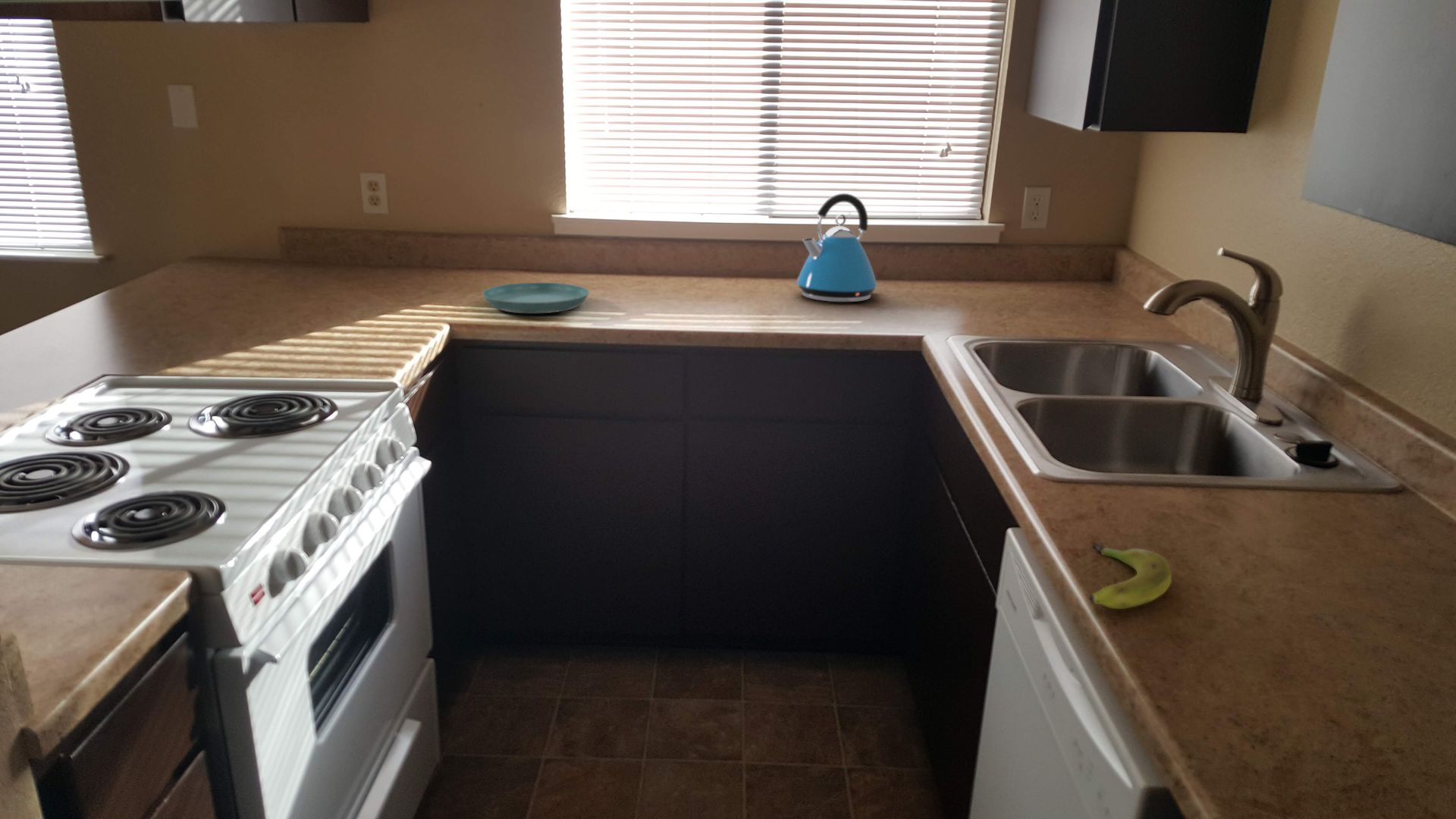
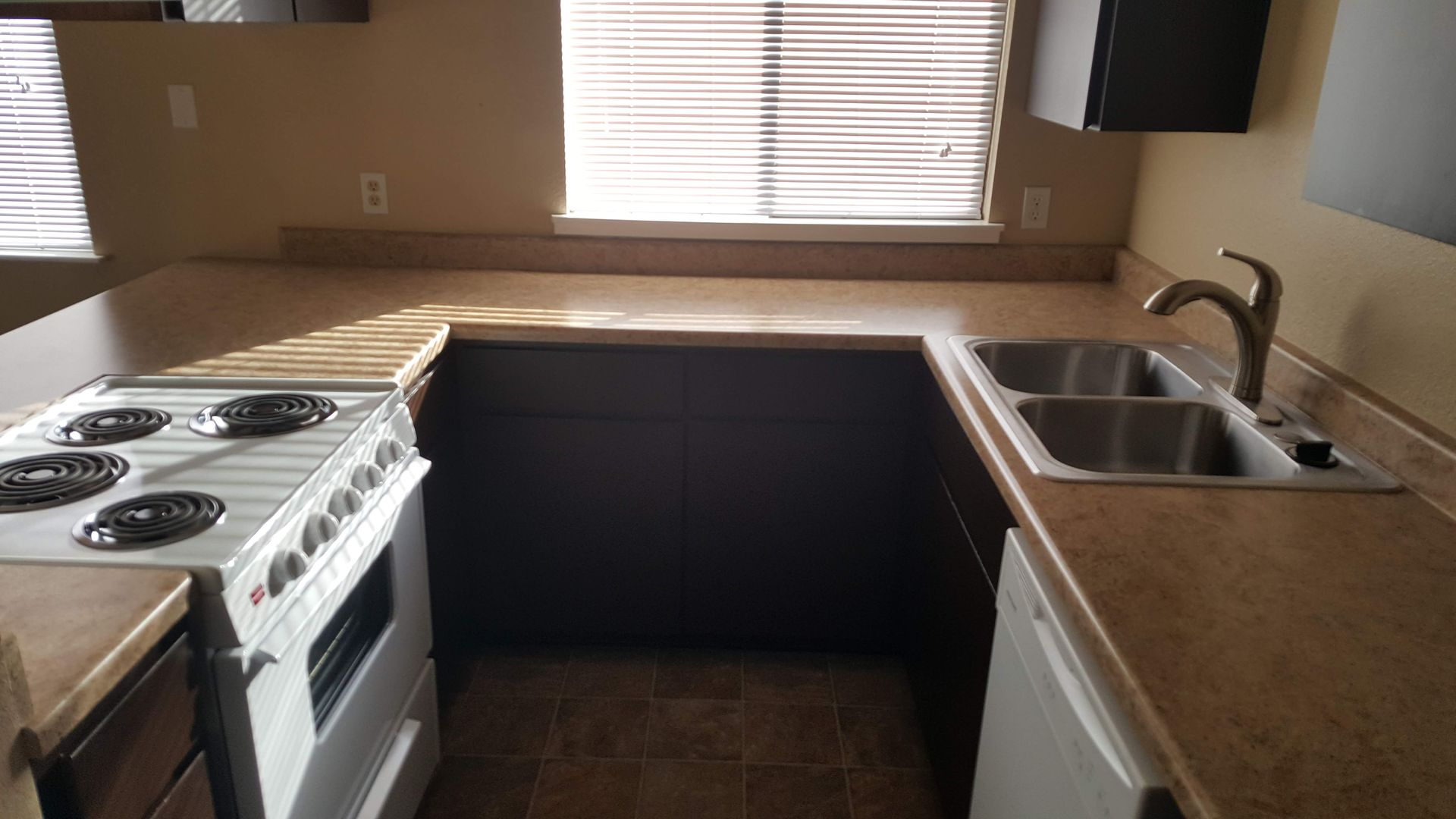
- banana [1088,542,1172,610]
- kettle [796,193,878,303]
- saucer [482,282,590,315]
